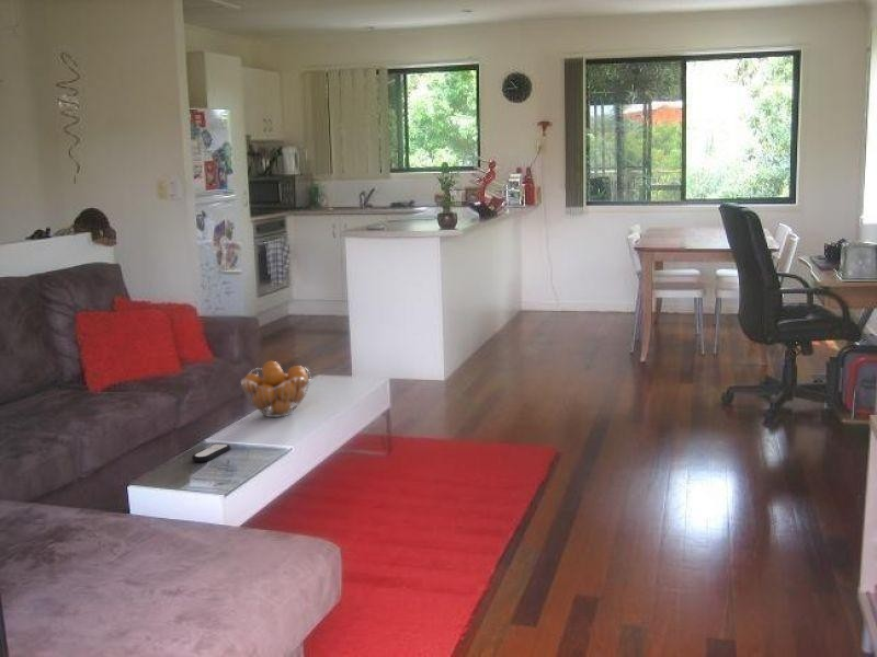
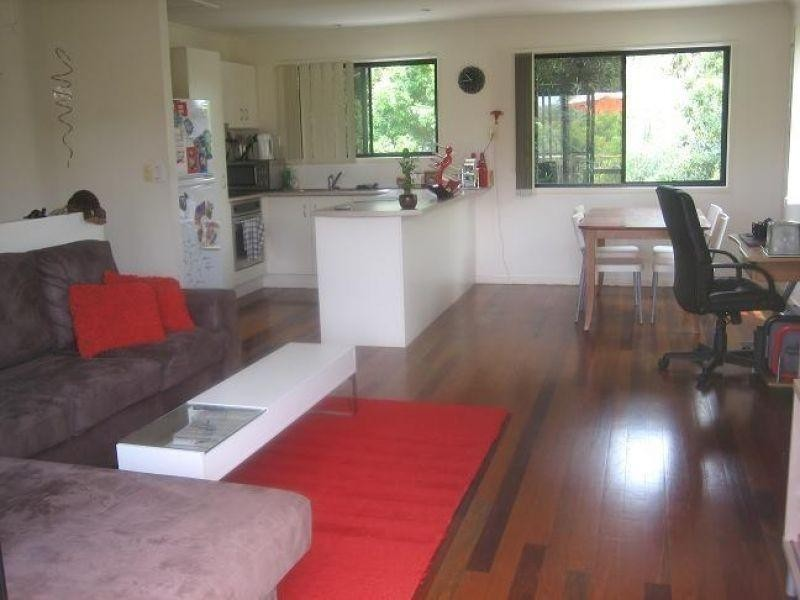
- remote control [191,442,231,463]
- fruit basket [240,360,311,418]
